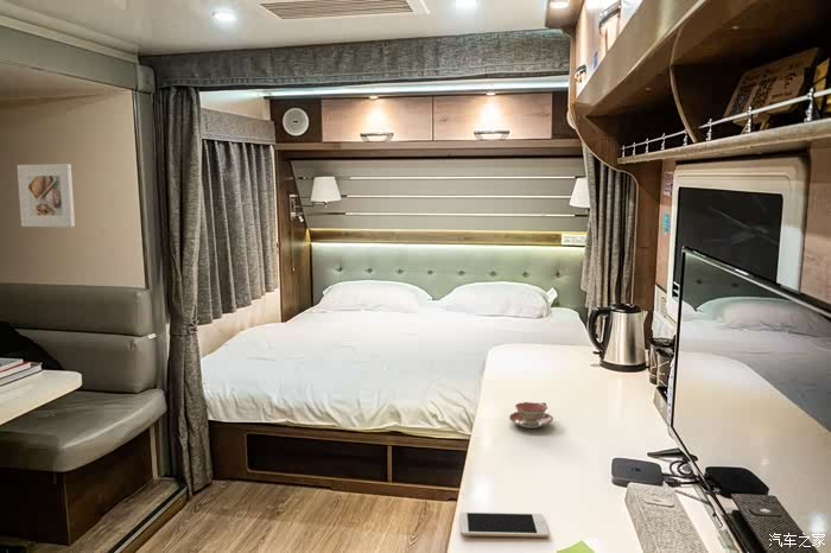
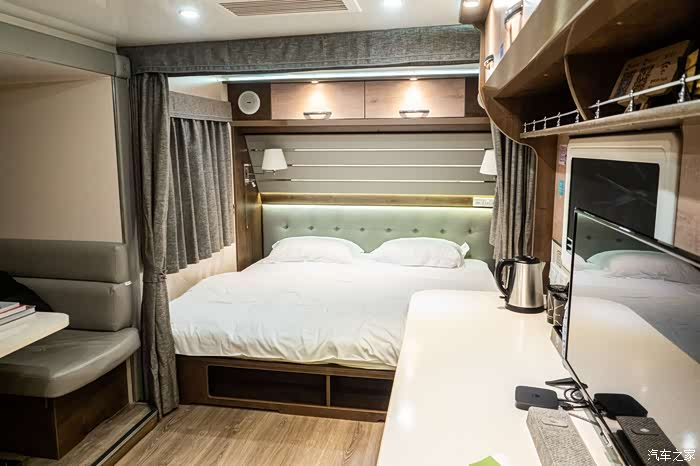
- teacup [508,401,554,430]
- cell phone [458,511,550,539]
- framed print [17,163,76,228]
